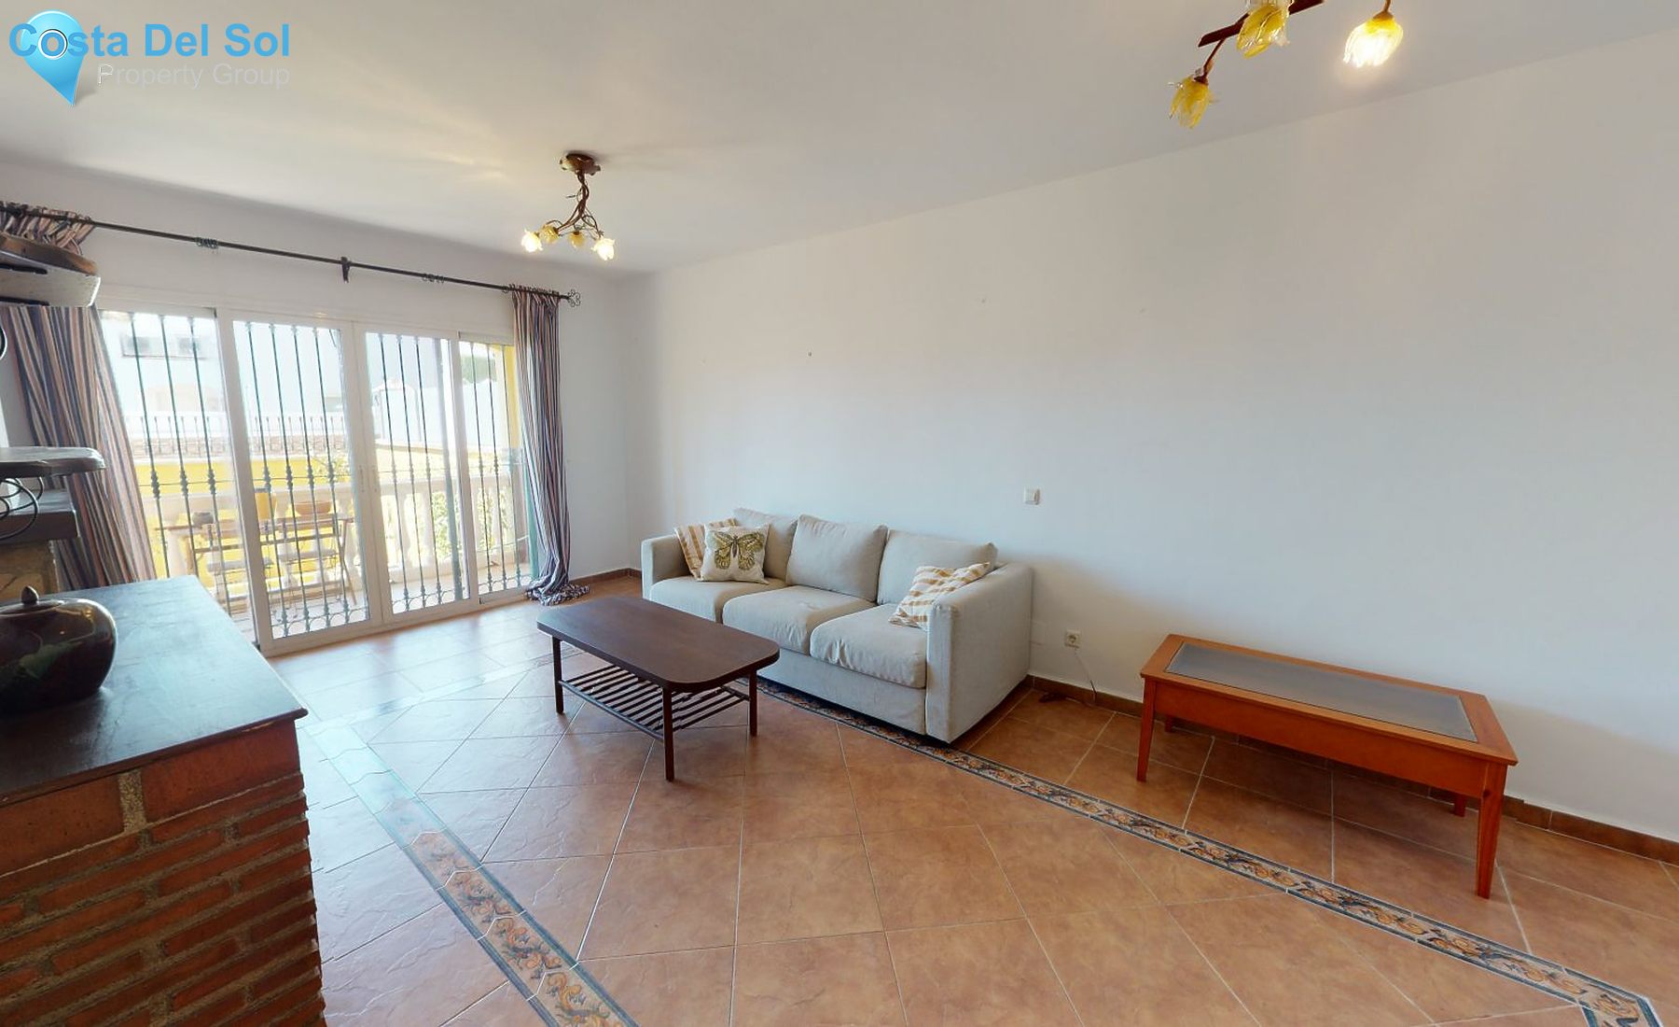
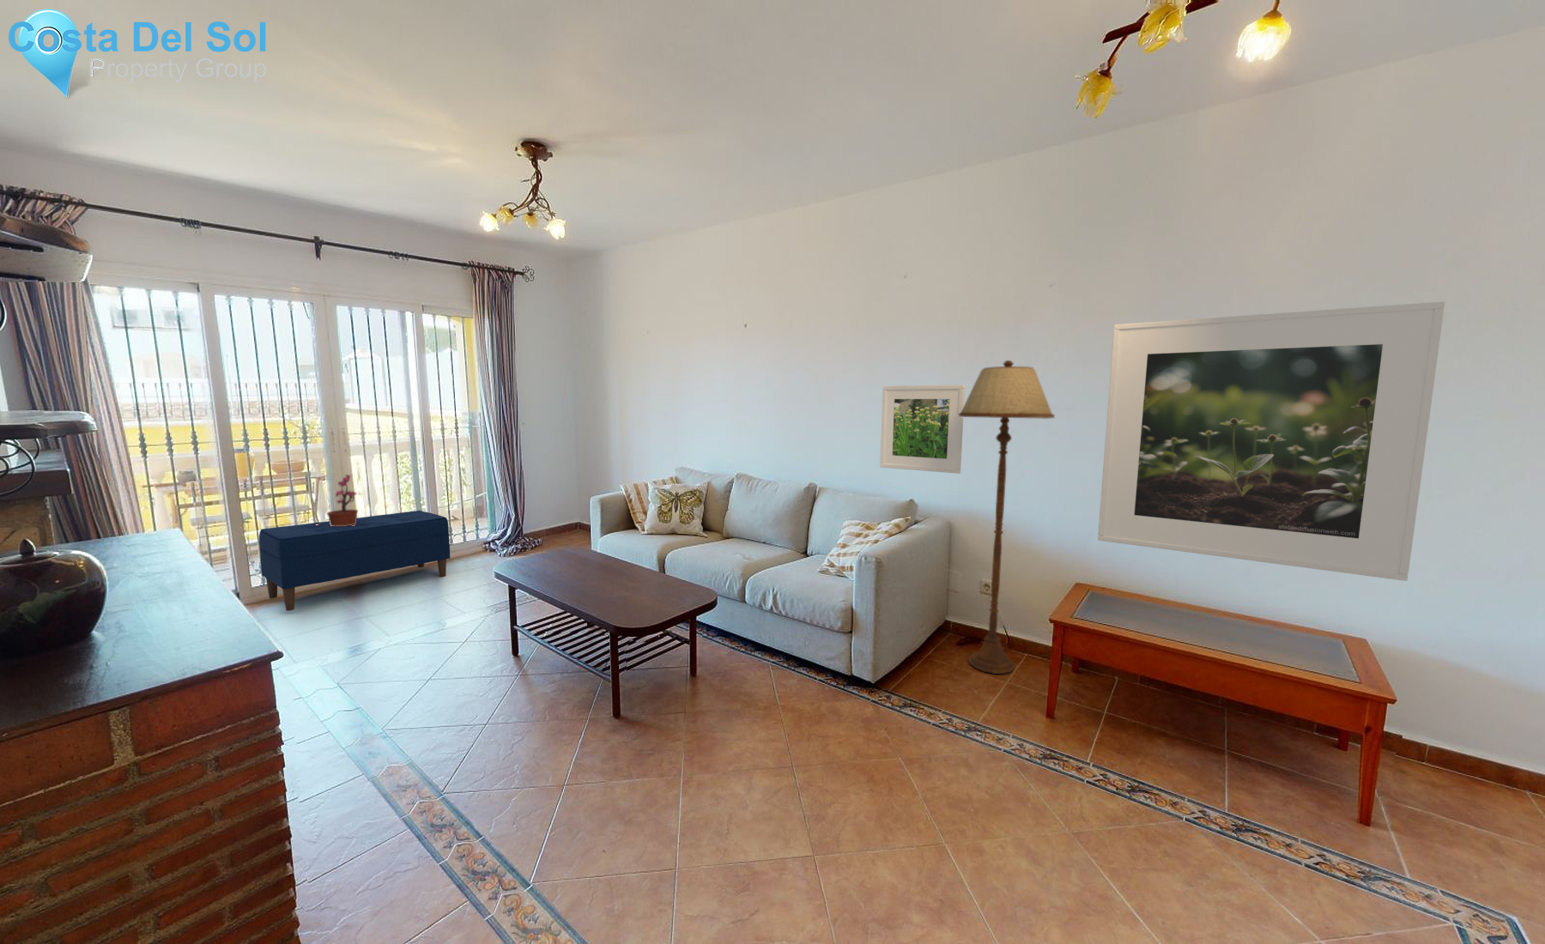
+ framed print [1097,301,1446,582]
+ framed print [878,384,966,474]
+ bench [258,509,450,612]
+ potted plant [316,474,359,526]
+ floor lamp [958,360,1056,675]
